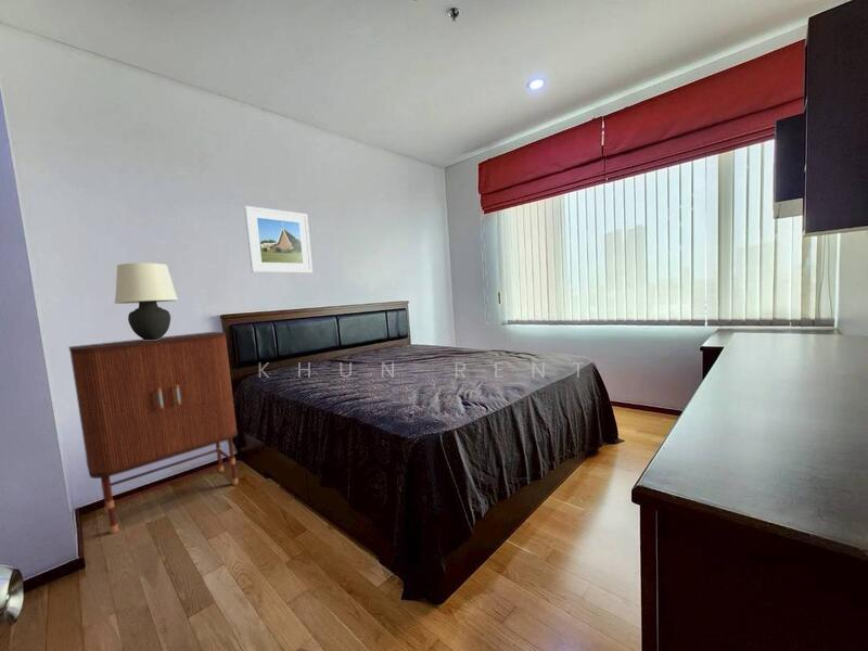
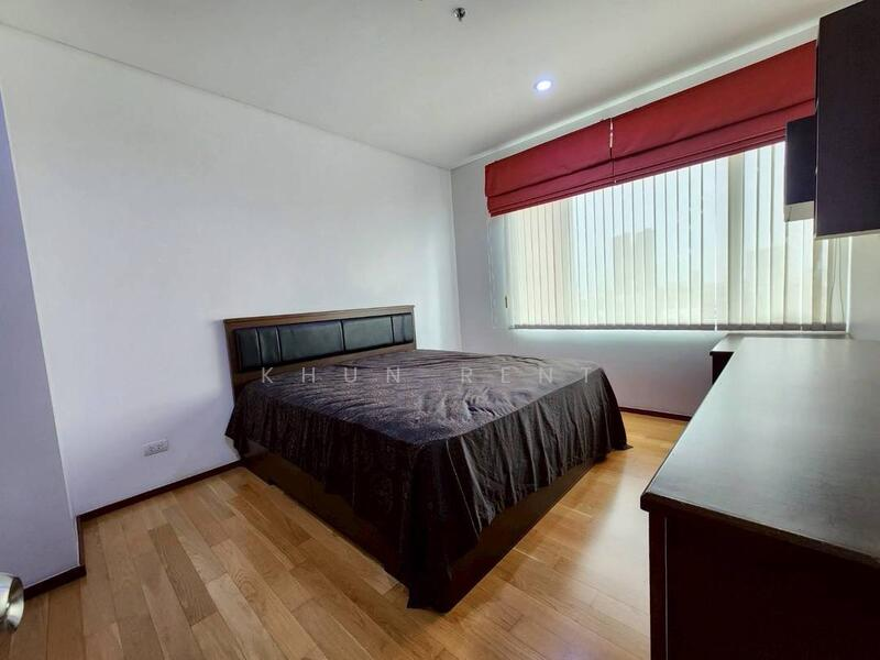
- bar cabinet [68,331,240,535]
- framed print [243,205,314,273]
- table lamp [114,263,179,340]
